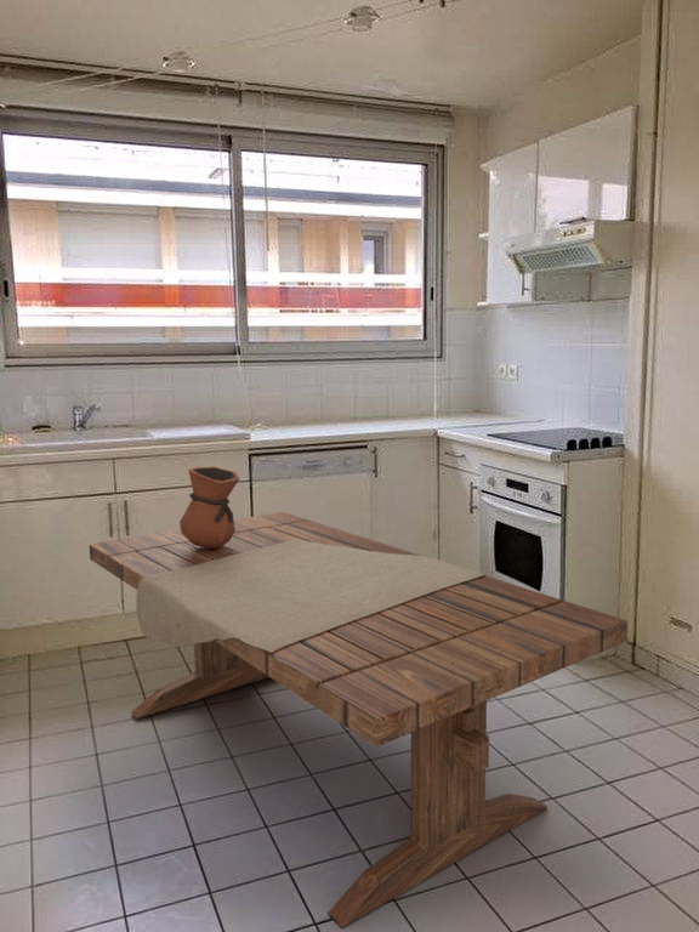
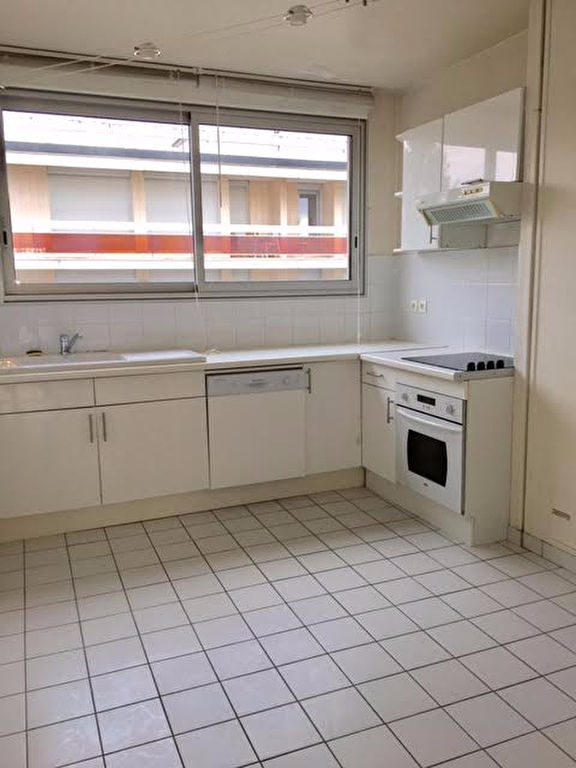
- vase [178,466,241,549]
- dining table [87,511,629,930]
